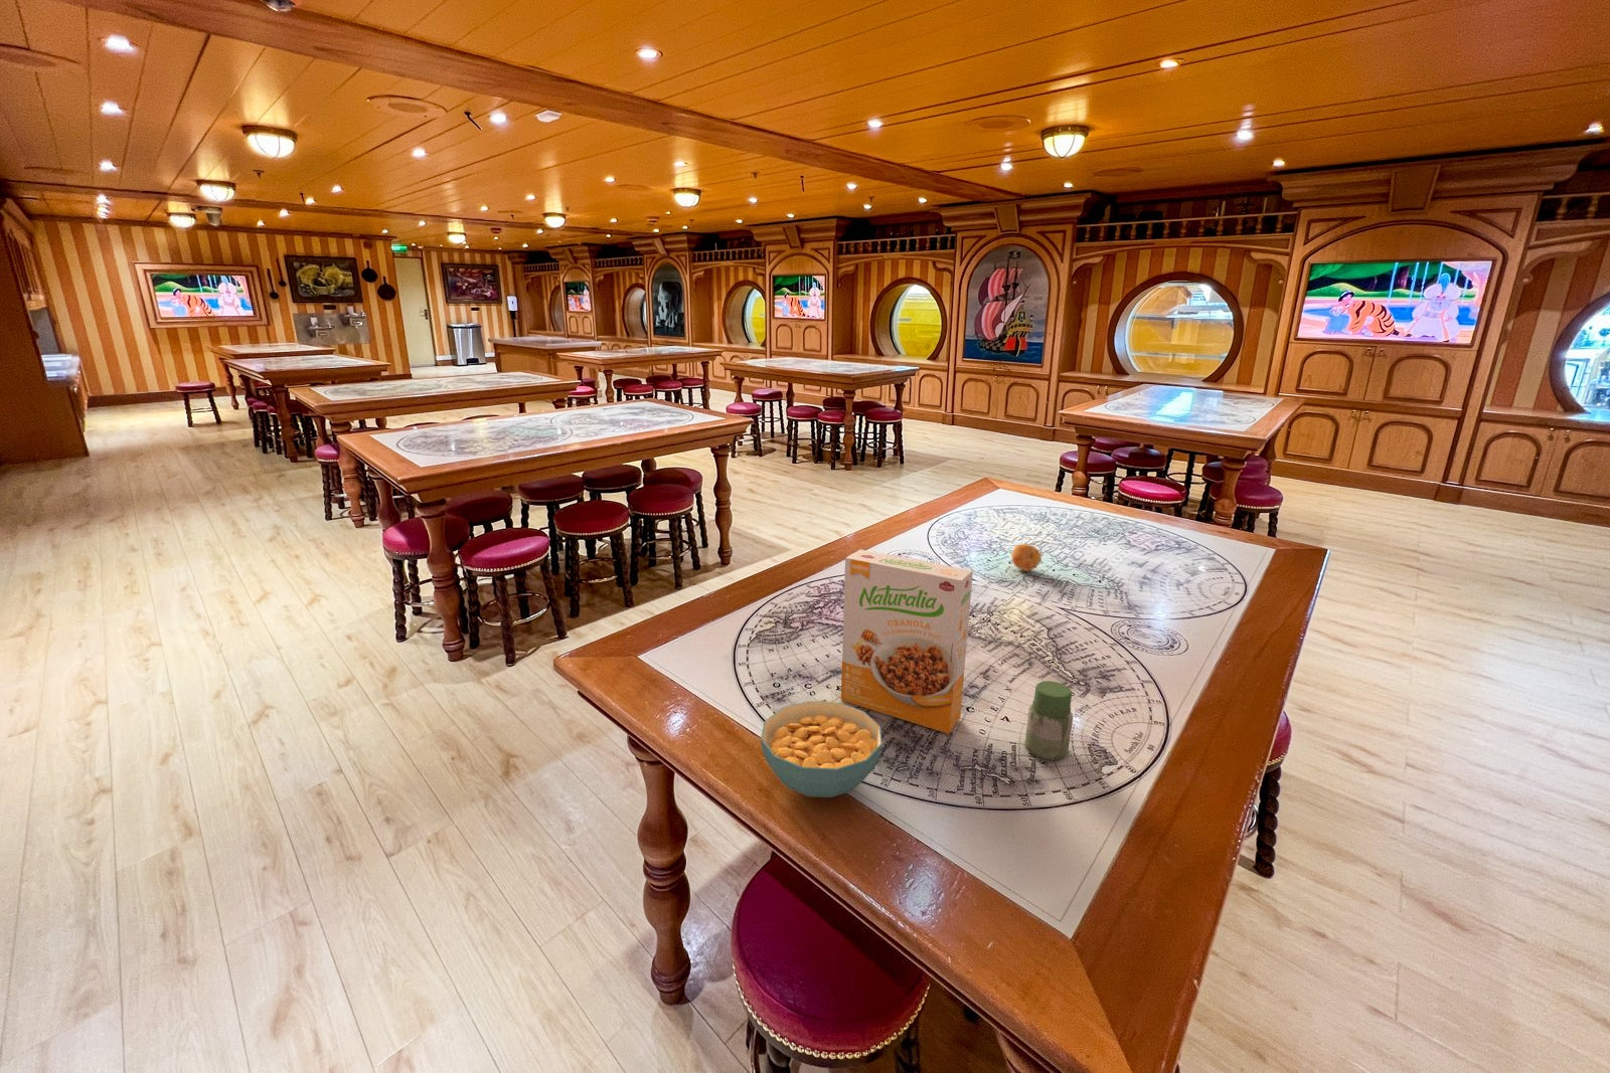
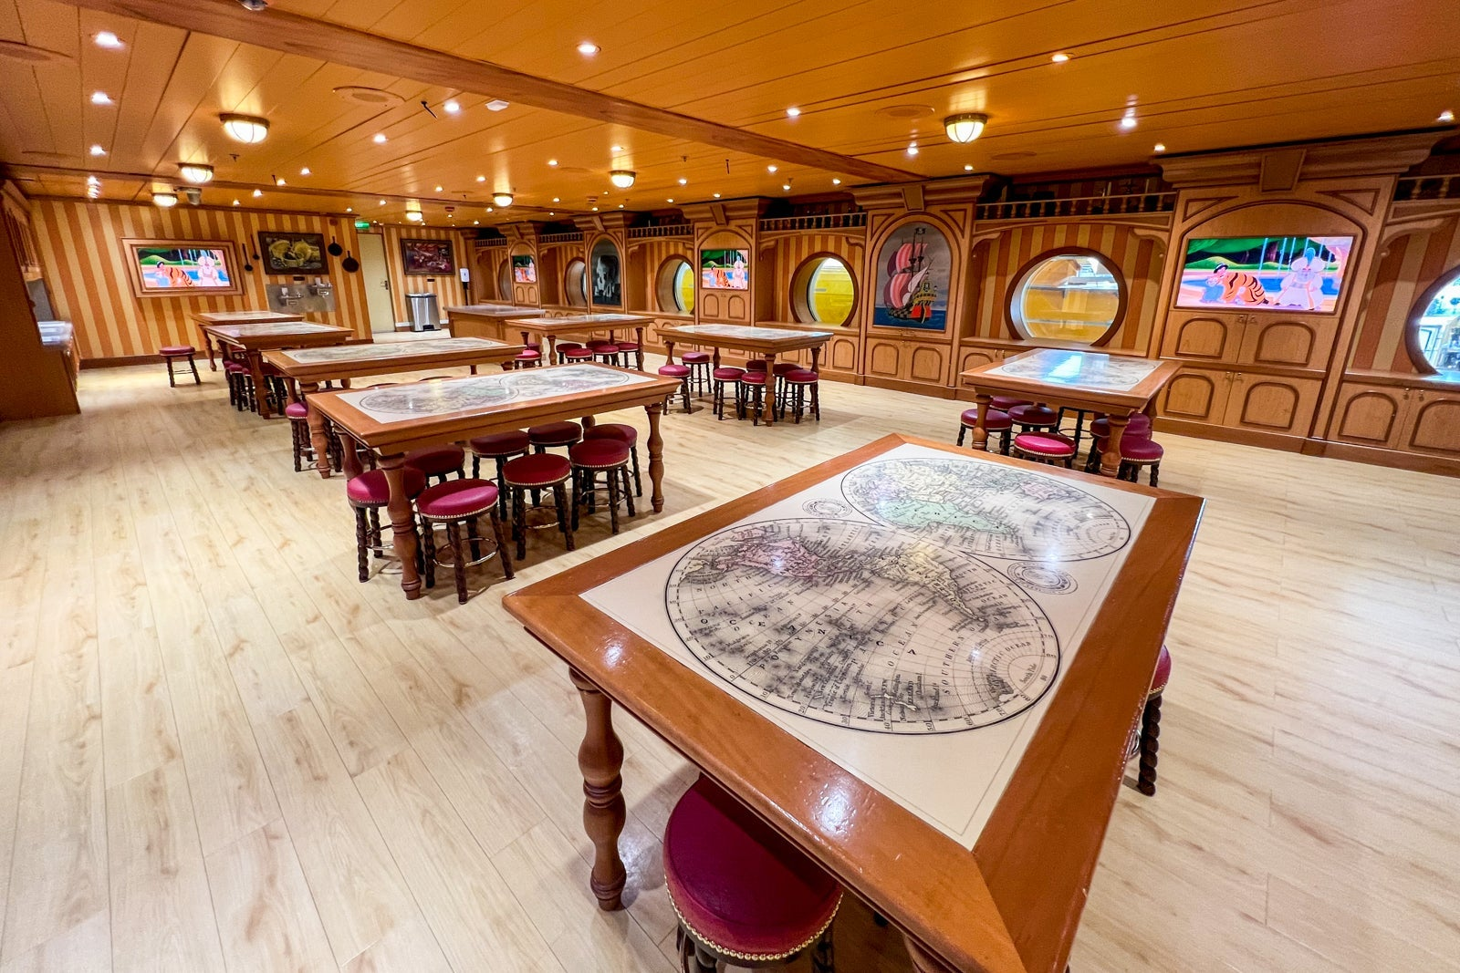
- cereal bowl [759,699,884,799]
- fruit [1010,542,1042,572]
- jar [1024,680,1073,762]
- cereal box [840,548,974,735]
